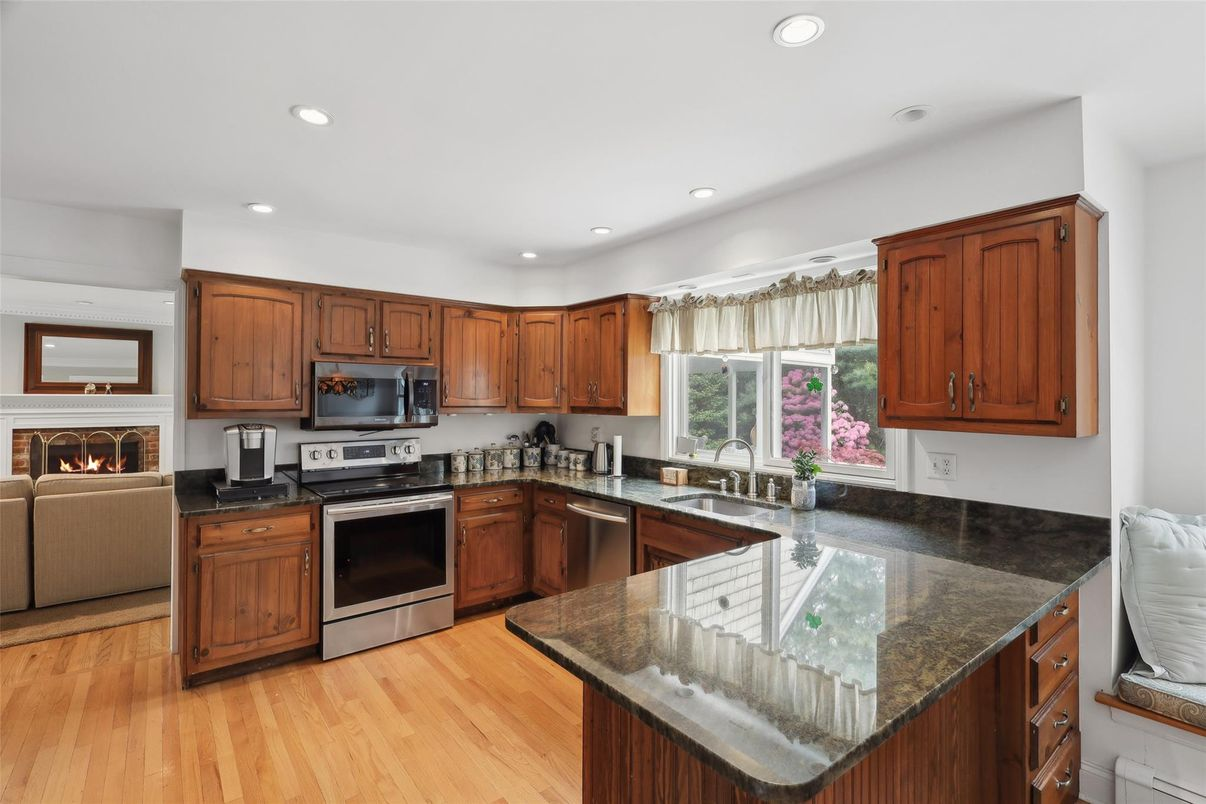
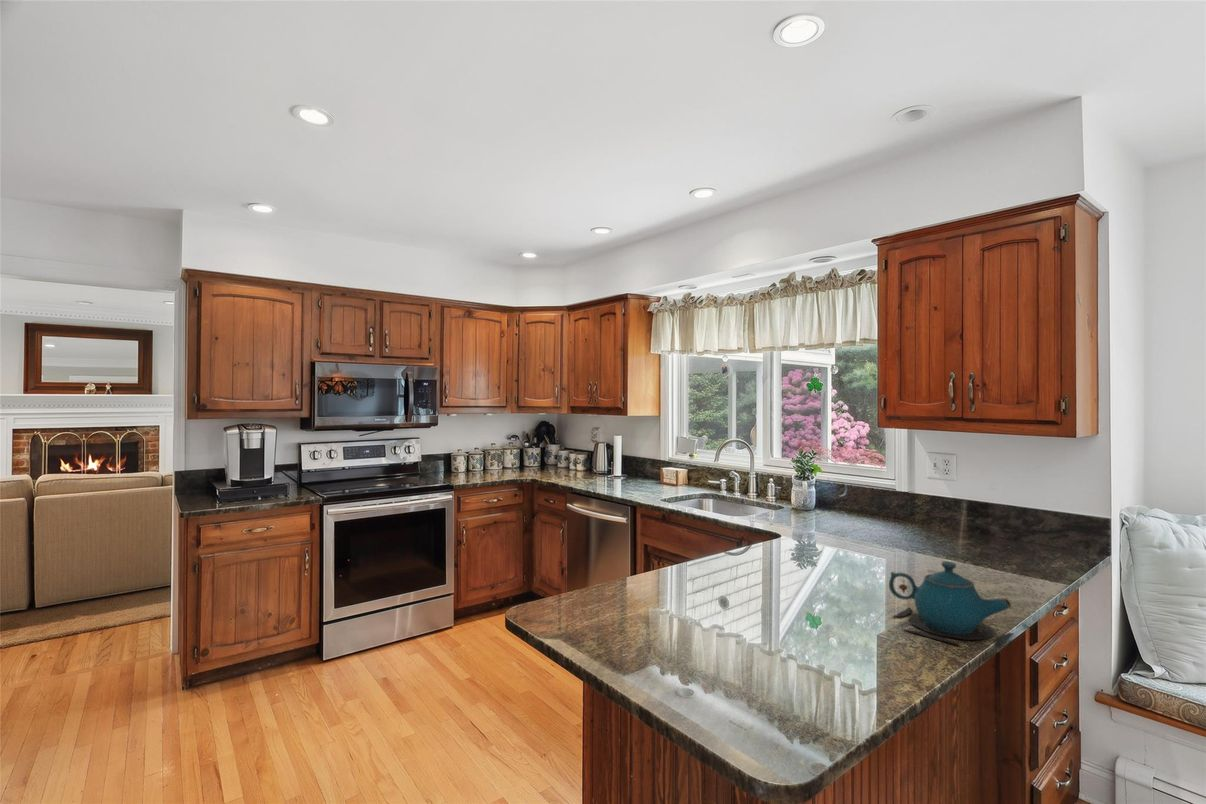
+ teapot [888,560,1016,648]
